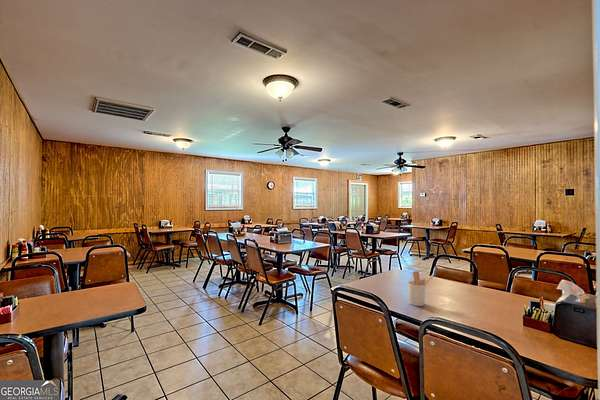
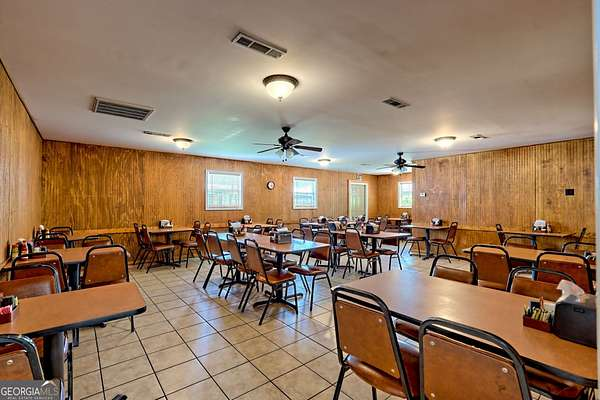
- utensil holder [407,270,434,307]
